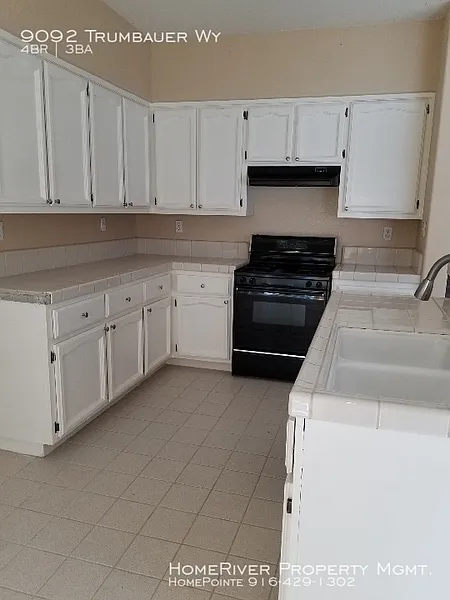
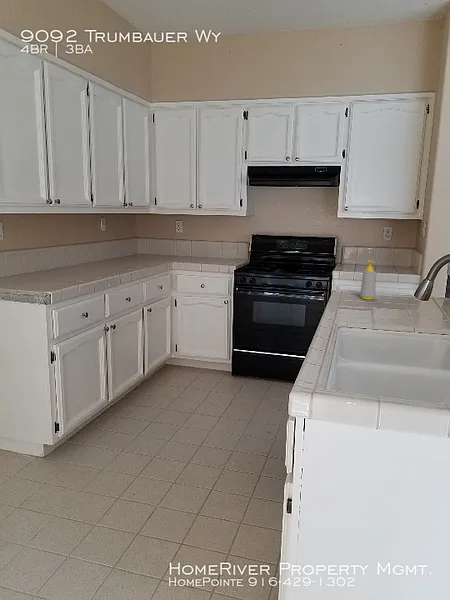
+ soap bottle [359,260,377,300]
